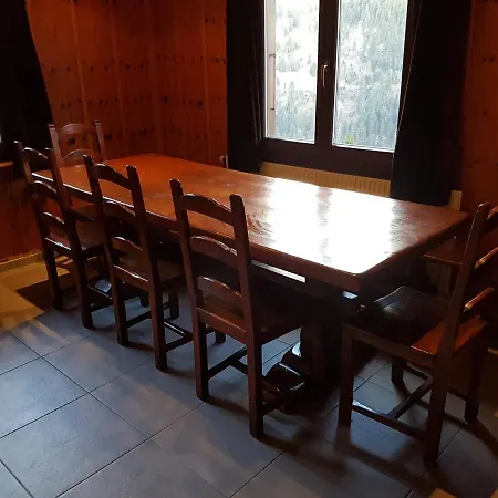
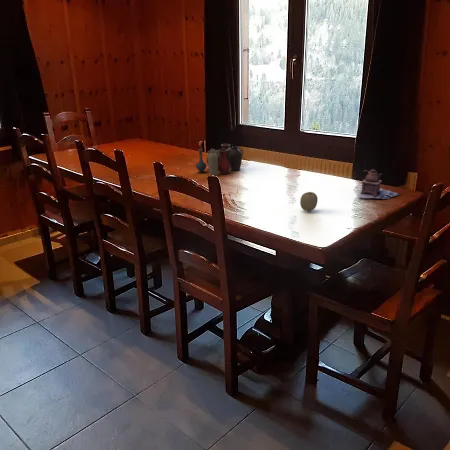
+ vase [195,143,244,177]
+ teapot [356,168,401,200]
+ fruit [299,191,318,212]
